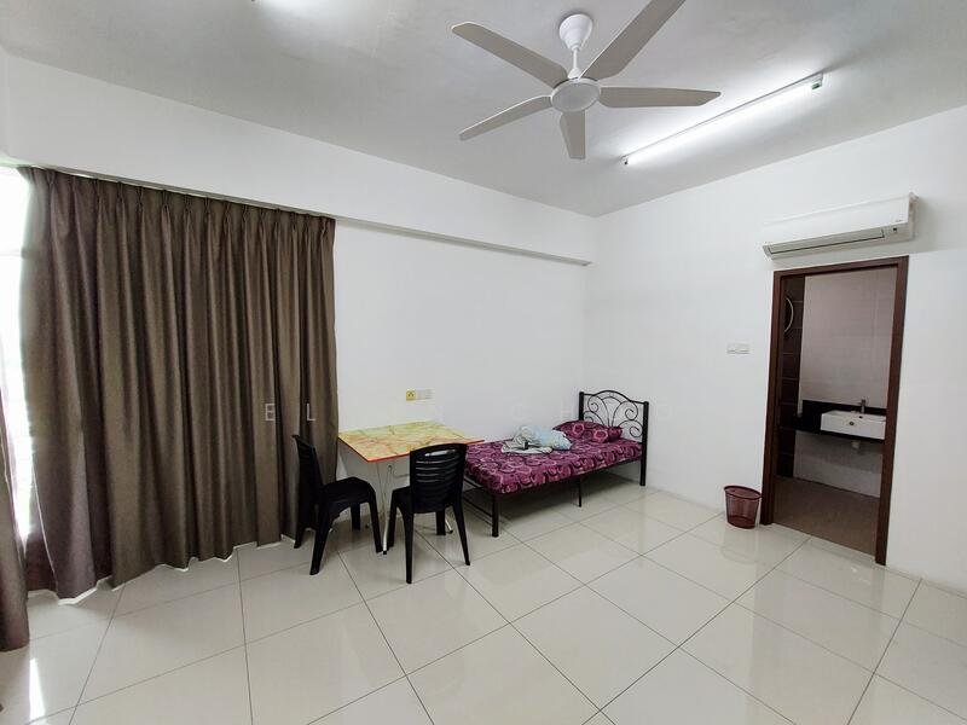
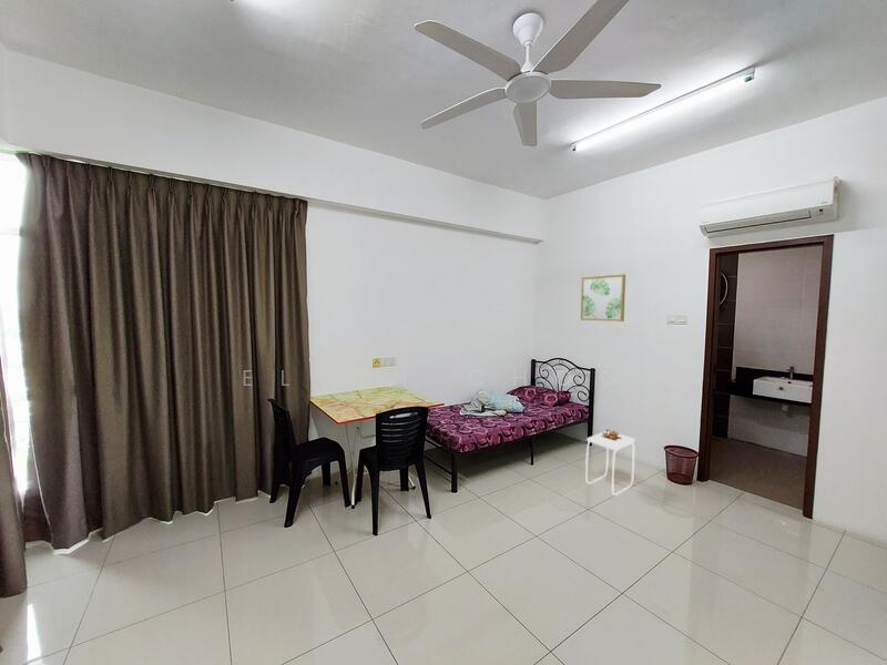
+ side table [584,428,636,497]
+ wall art [580,274,626,323]
